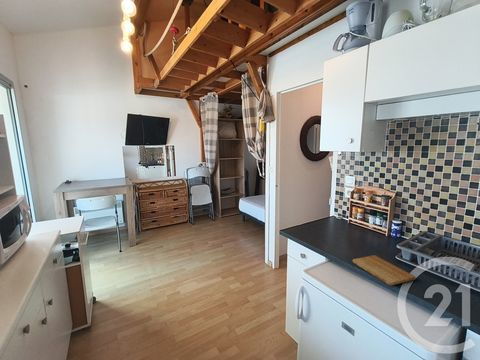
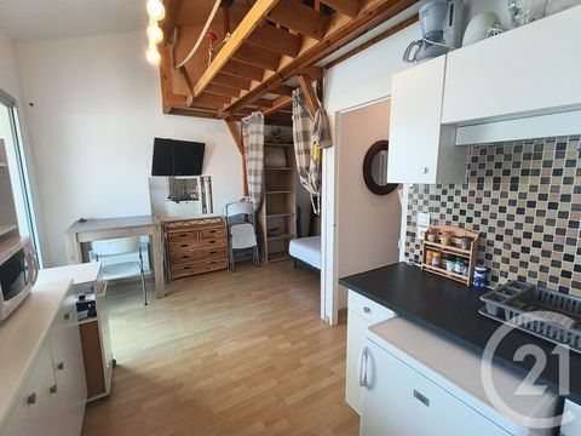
- cutting board [352,254,416,286]
